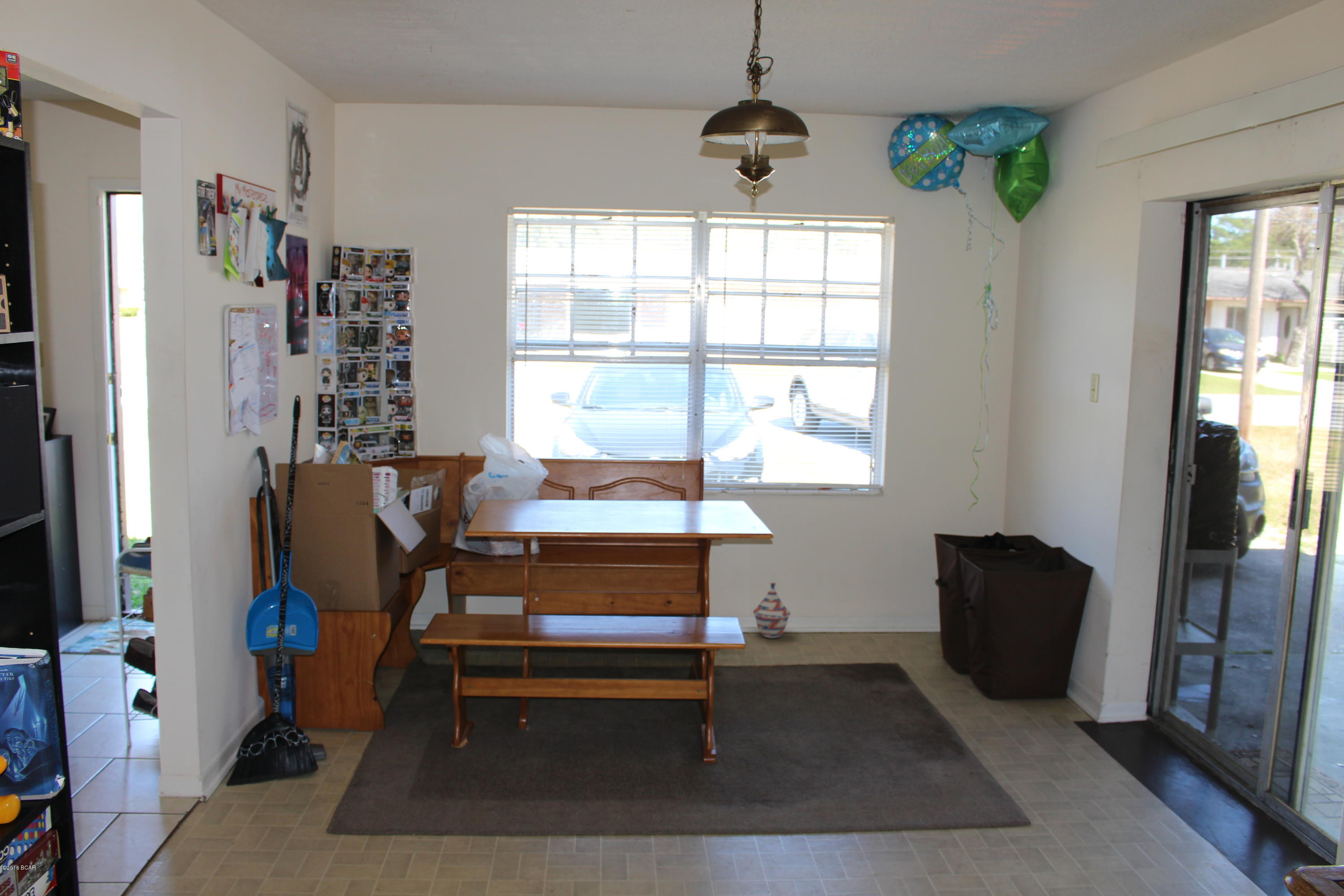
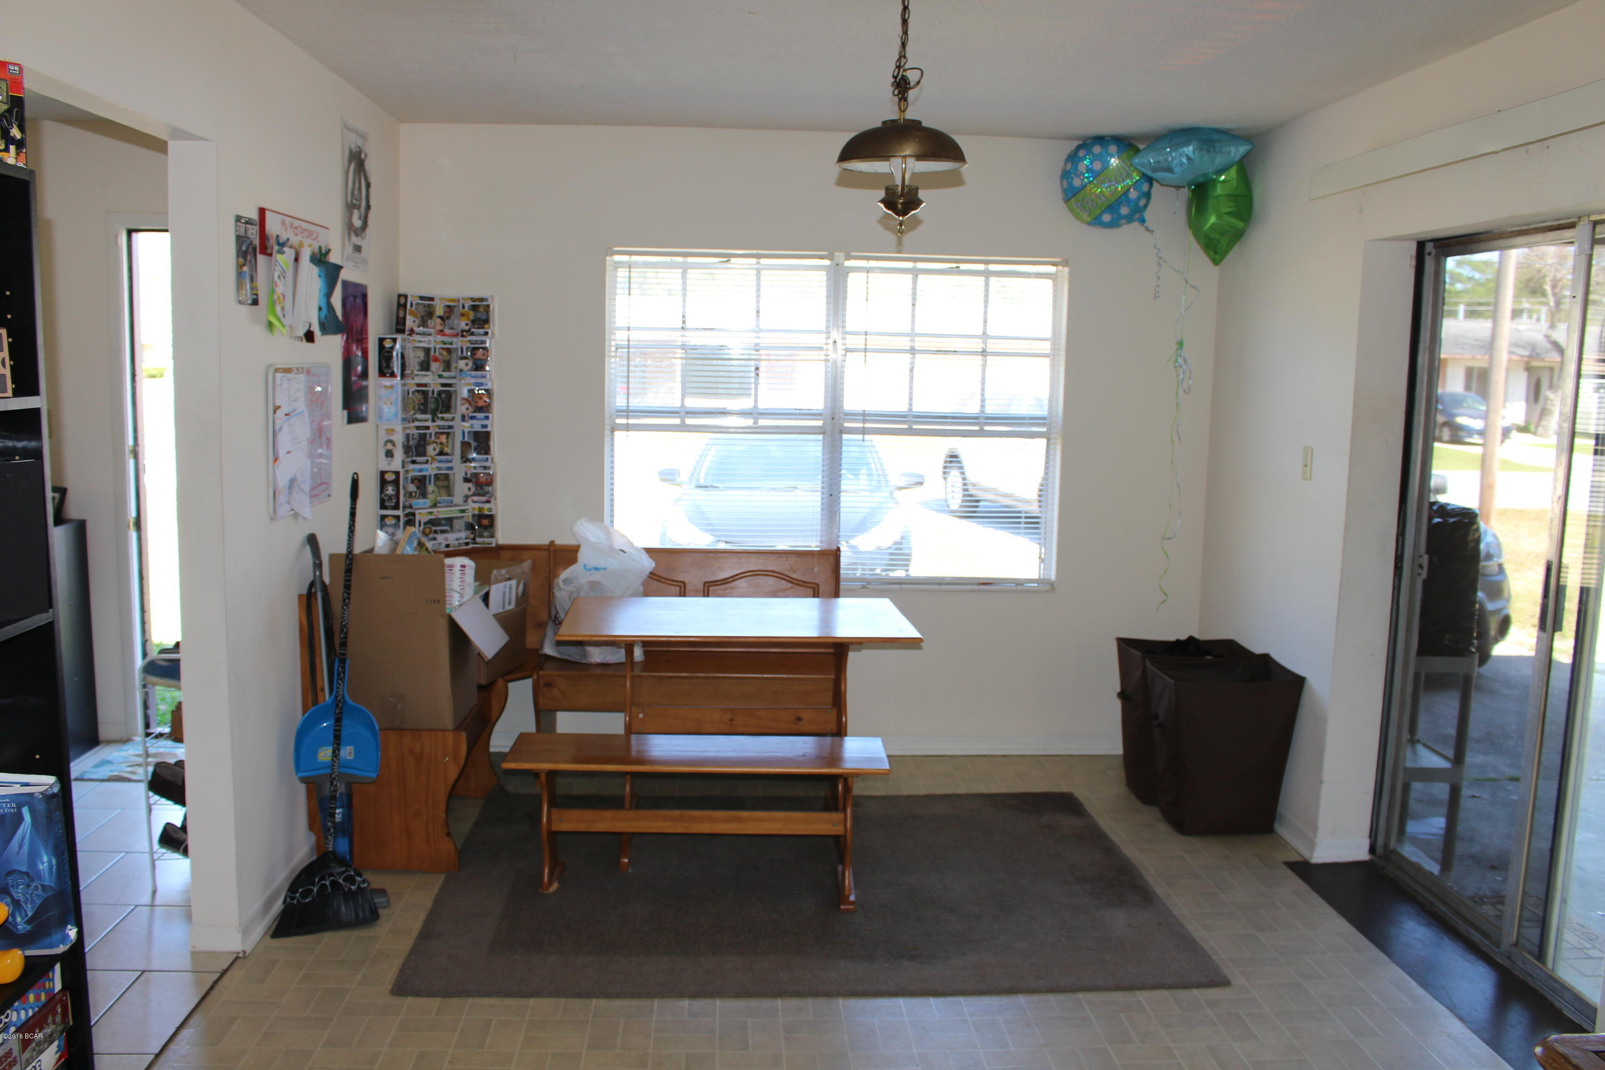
- woven basket [752,582,791,639]
